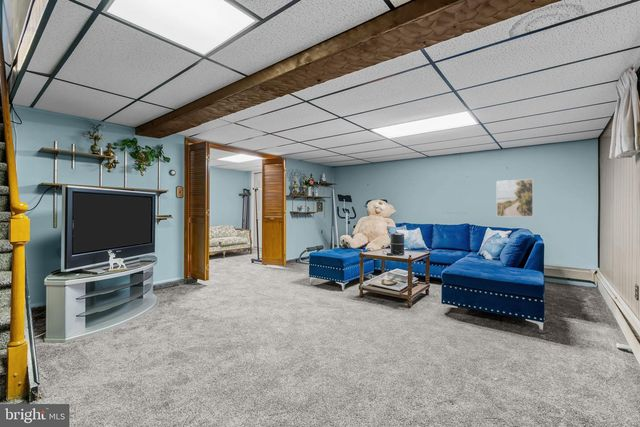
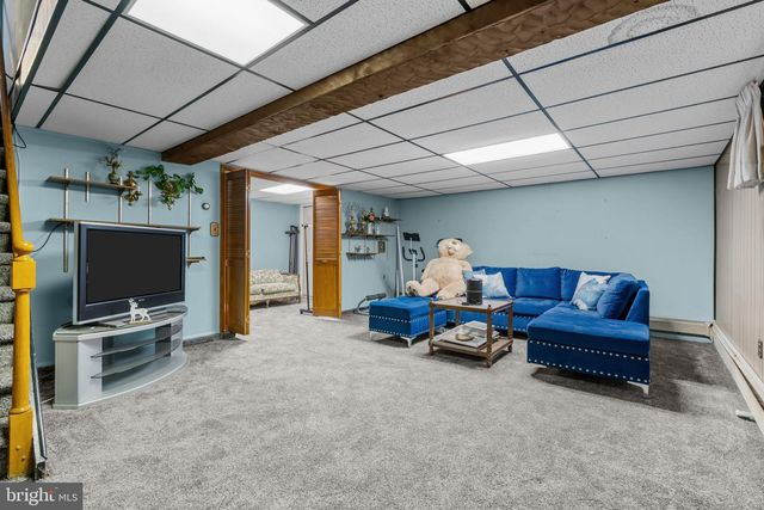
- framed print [496,178,534,218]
